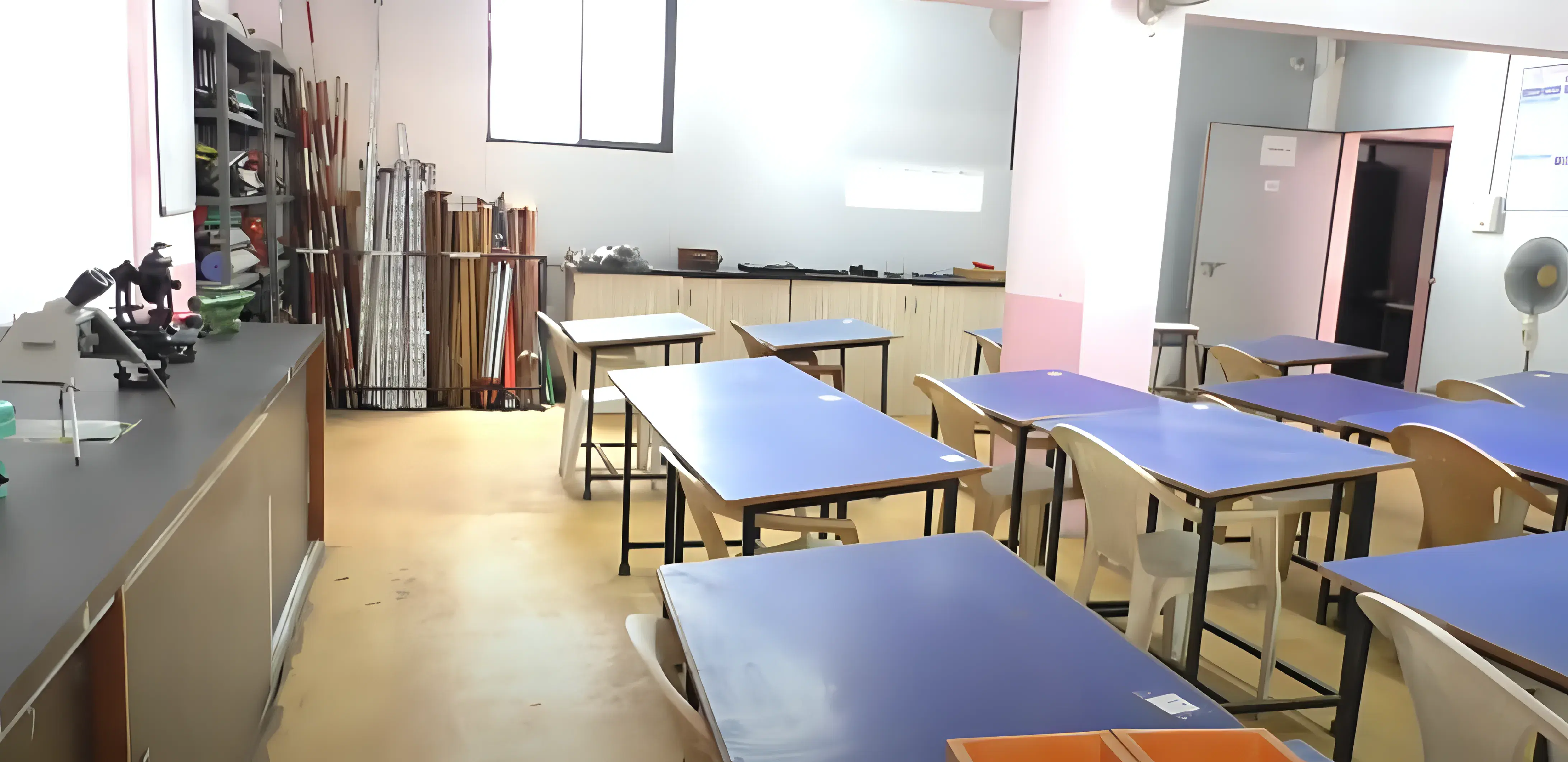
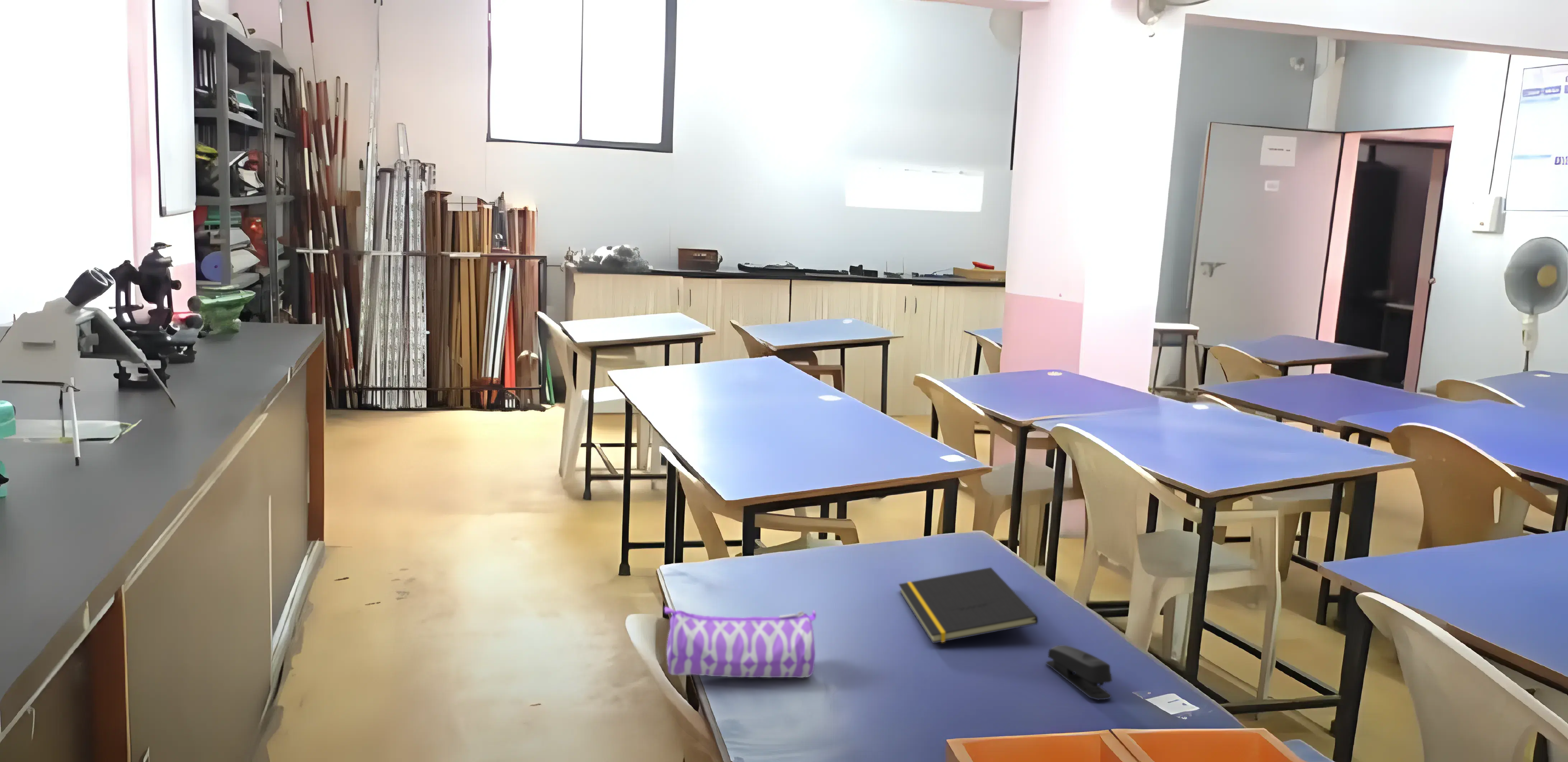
+ pencil case [664,606,817,678]
+ notepad [898,567,1039,644]
+ stapler [1045,645,1112,700]
